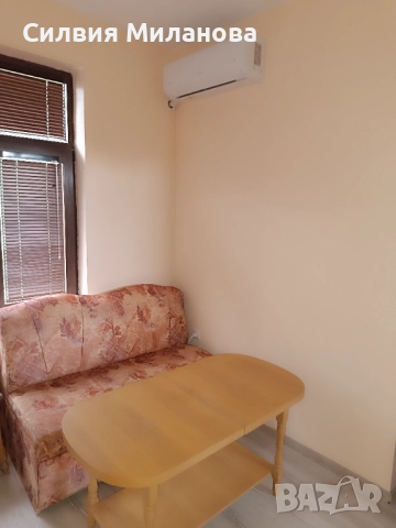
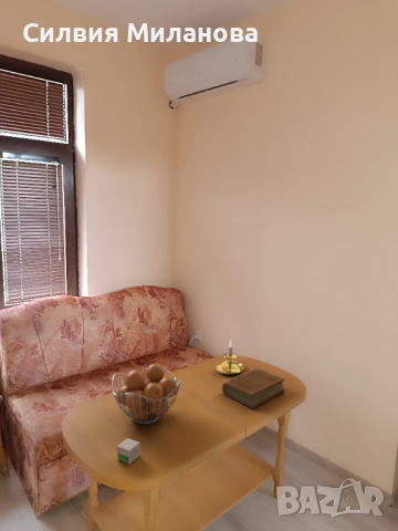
+ candle holder [214,337,245,376]
+ fruit basket [111,363,182,425]
+ book [221,367,286,409]
+ small box [116,437,142,465]
